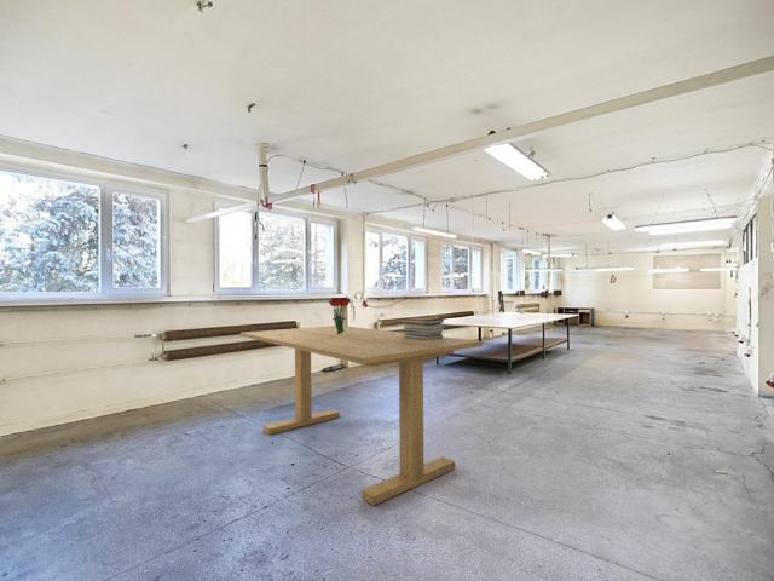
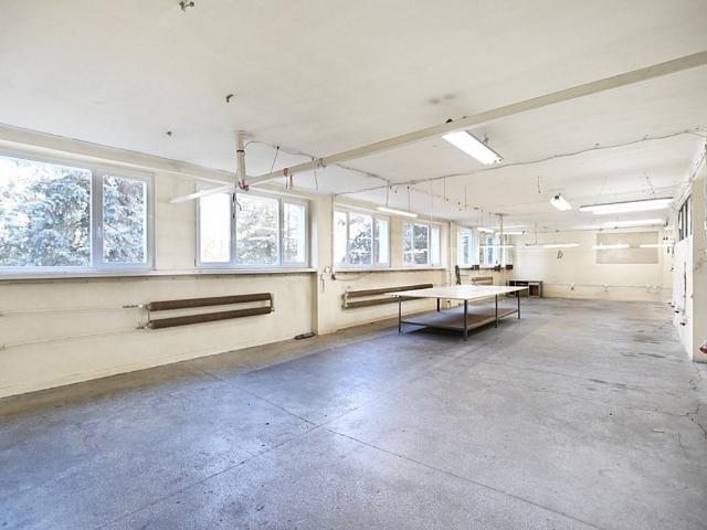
- book stack [400,317,445,340]
- bouquet [328,297,352,334]
- dining table [239,324,484,506]
